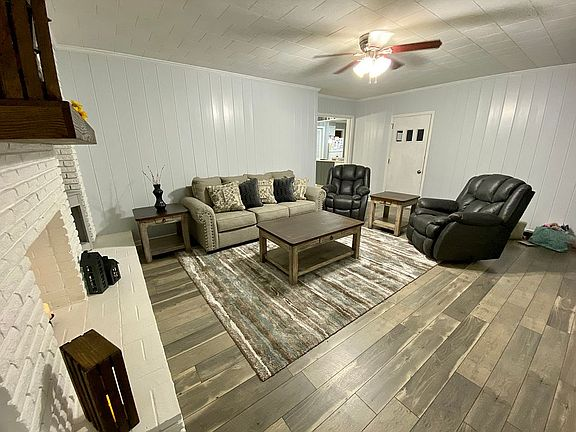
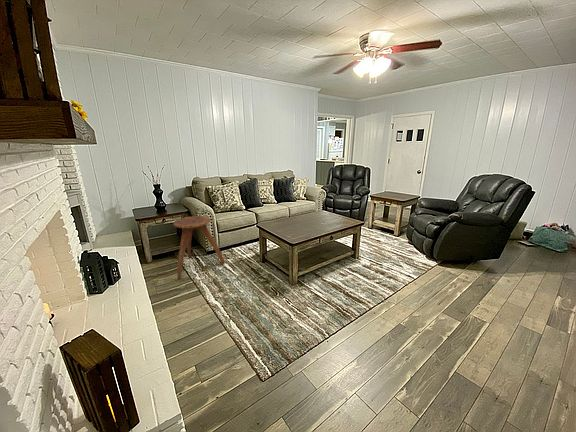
+ stool [172,215,225,280]
